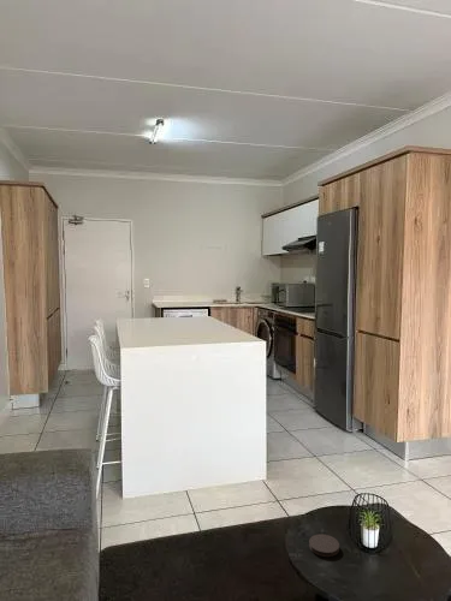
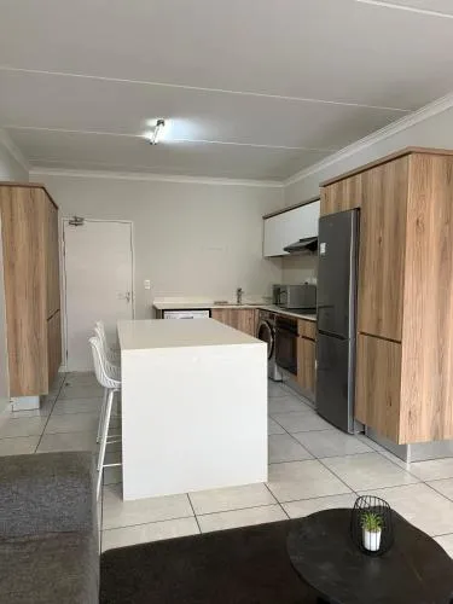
- coaster [308,532,340,558]
